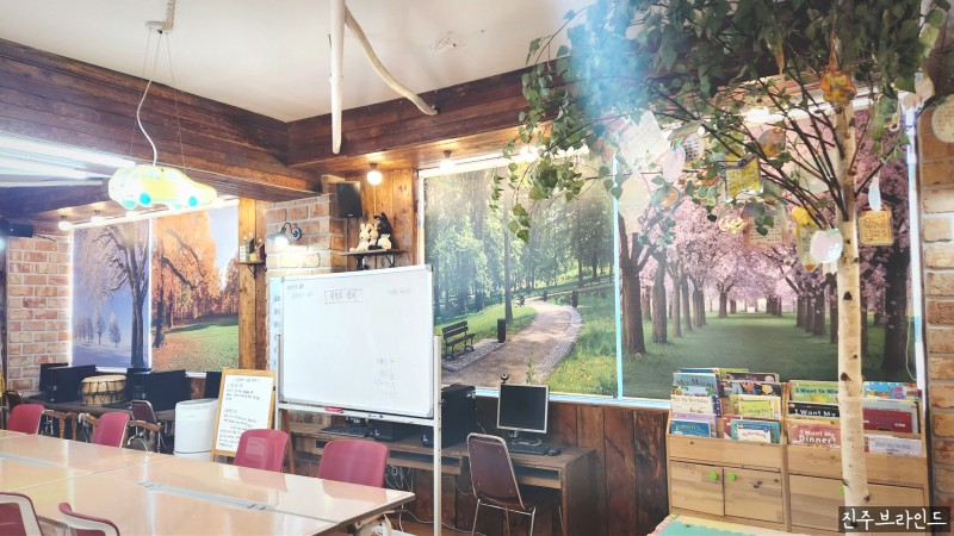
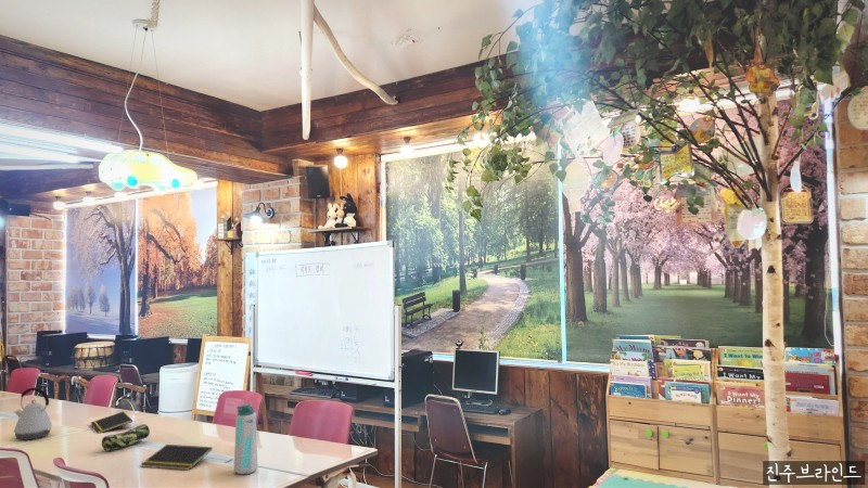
+ kettle [13,386,53,441]
+ water bottle [233,402,259,475]
+ notepad [90,411,133,434]
+ pencil case [101,423,151,452]
+ notepad [140,444,214,472]
